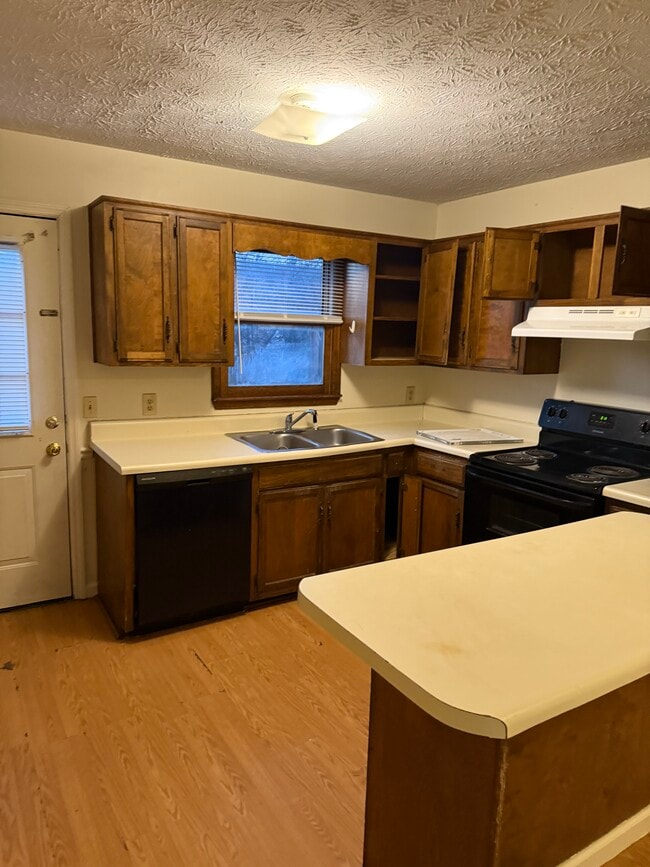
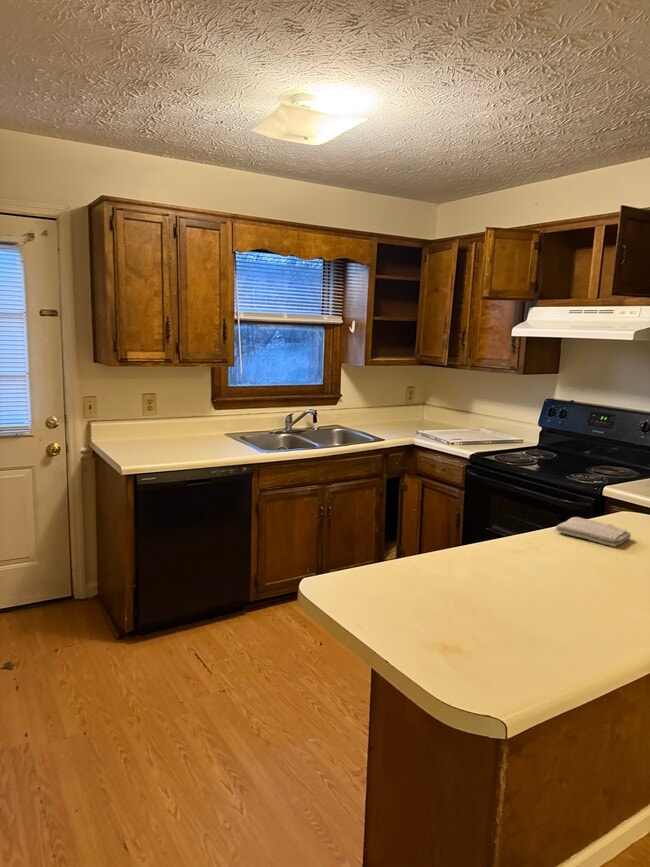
+ washcloth [555,516,632,548]
